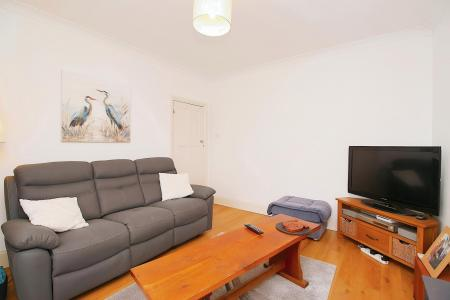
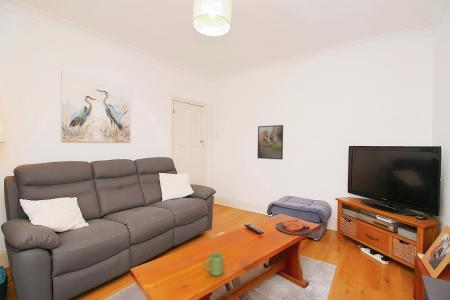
+ mug [204,252,224,276]
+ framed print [257,124,284,160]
